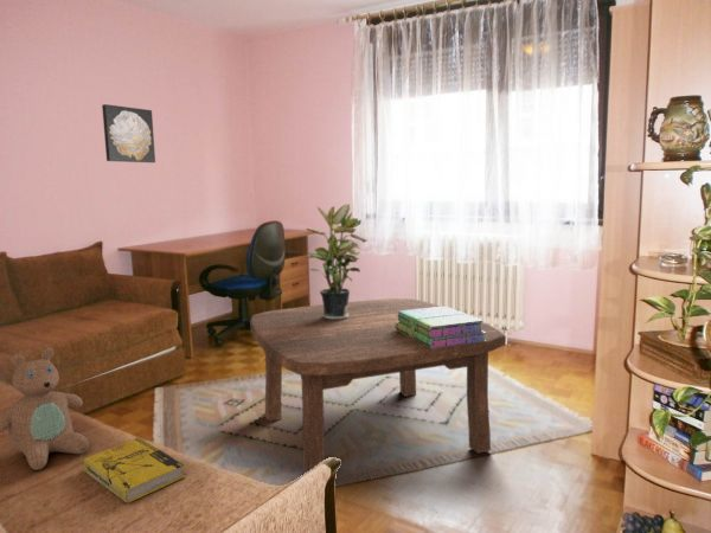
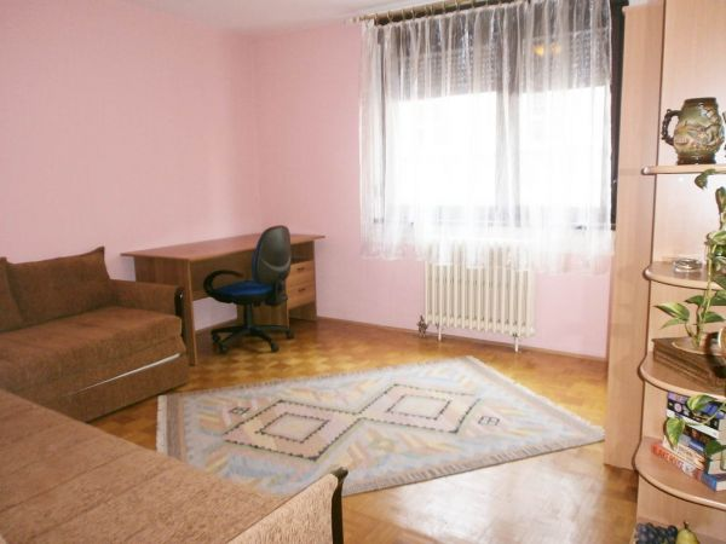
- book [82,437,186,503]
- potted plant [306,204,367,320]
- stack of books [395,306,486,348]
- wall art [101,103,156,163]
- coffee table [249,297,507,475]
- teddy bear [0,347,90,471]
